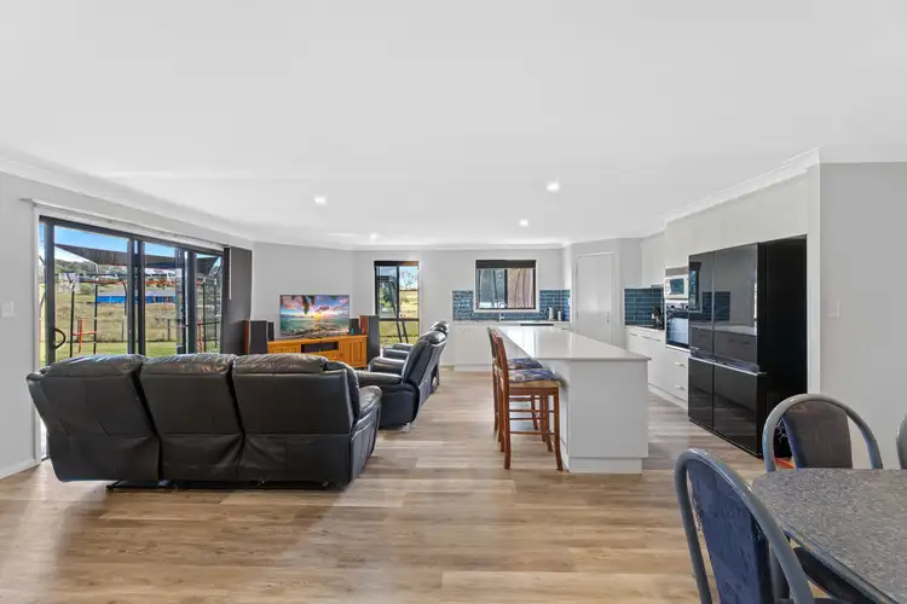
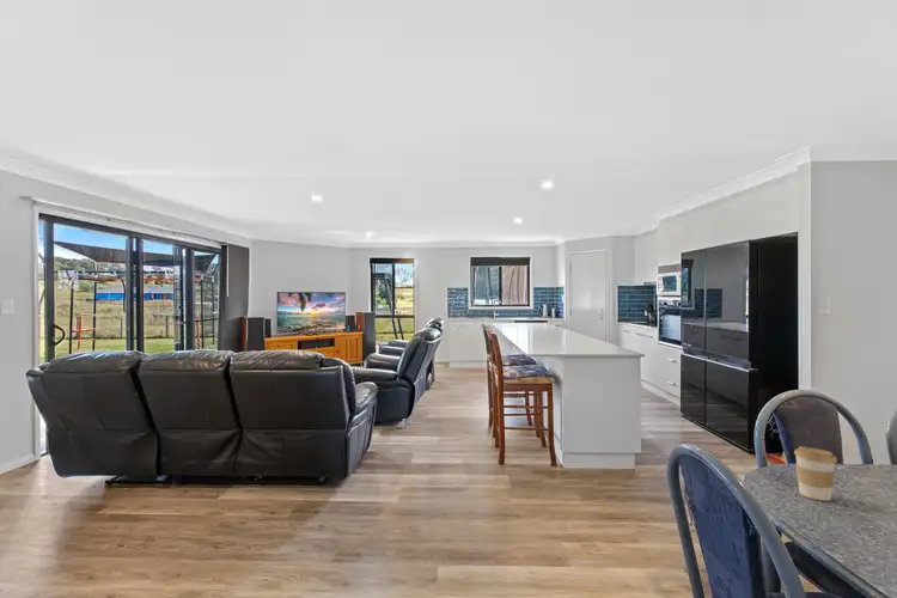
+ coffee cup [793,445,838,502]
